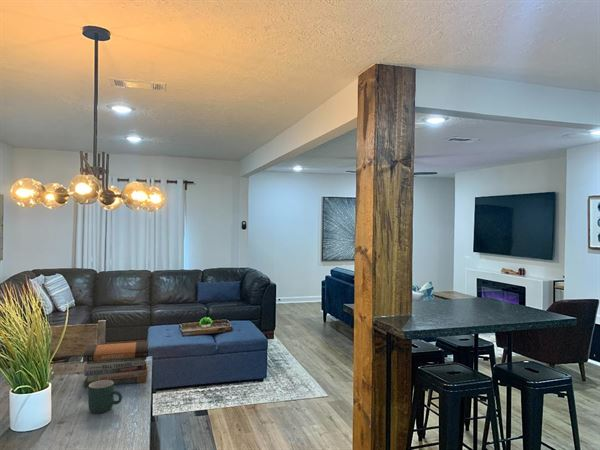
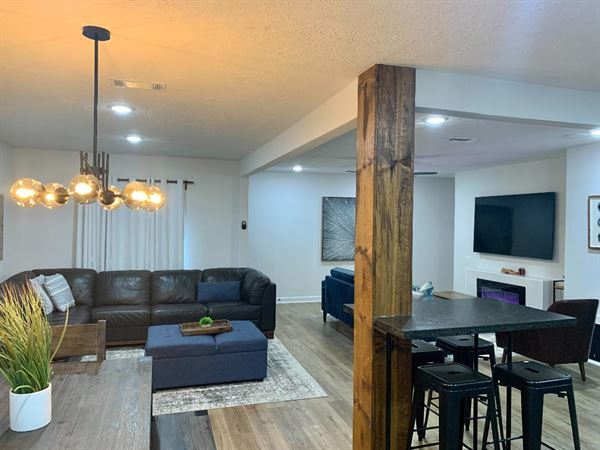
- book stack [82,341,149,388]
- mug [87,380,123,414]
